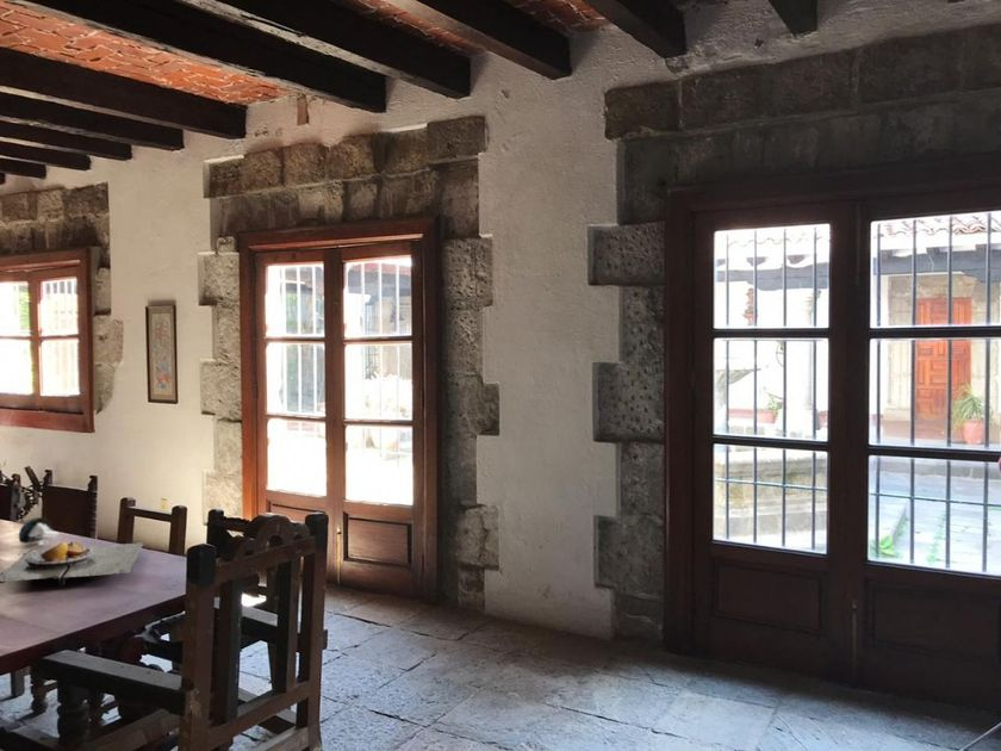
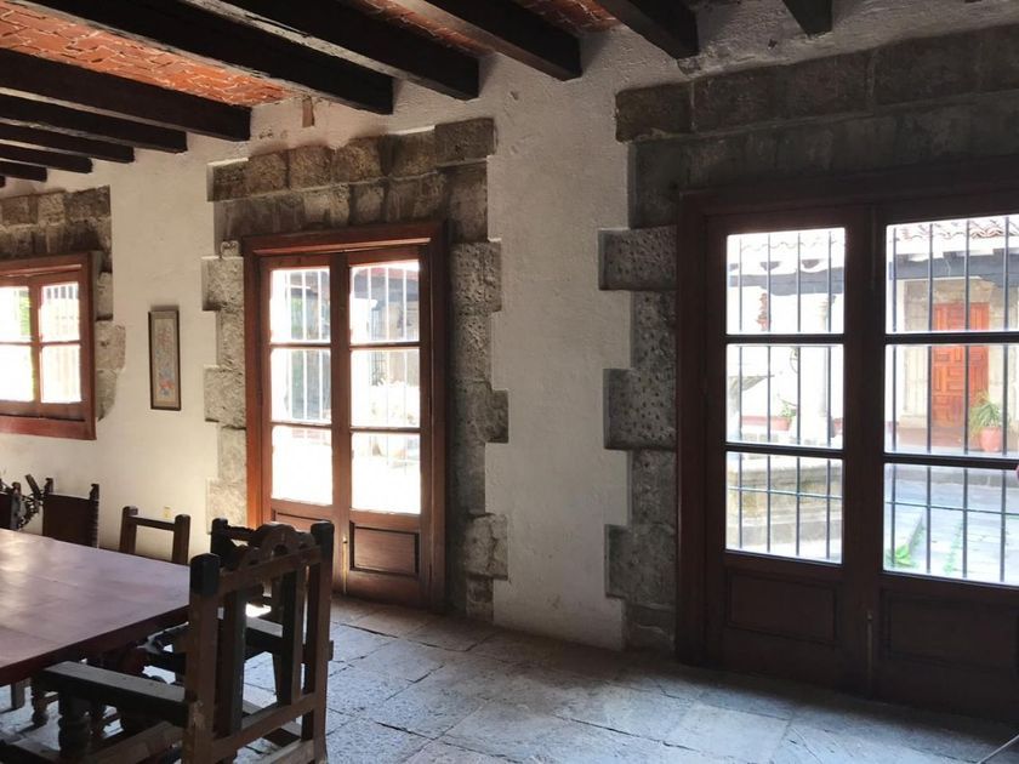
- plate [0,539,145,588]
- decorative egg [18,516,60,547]
